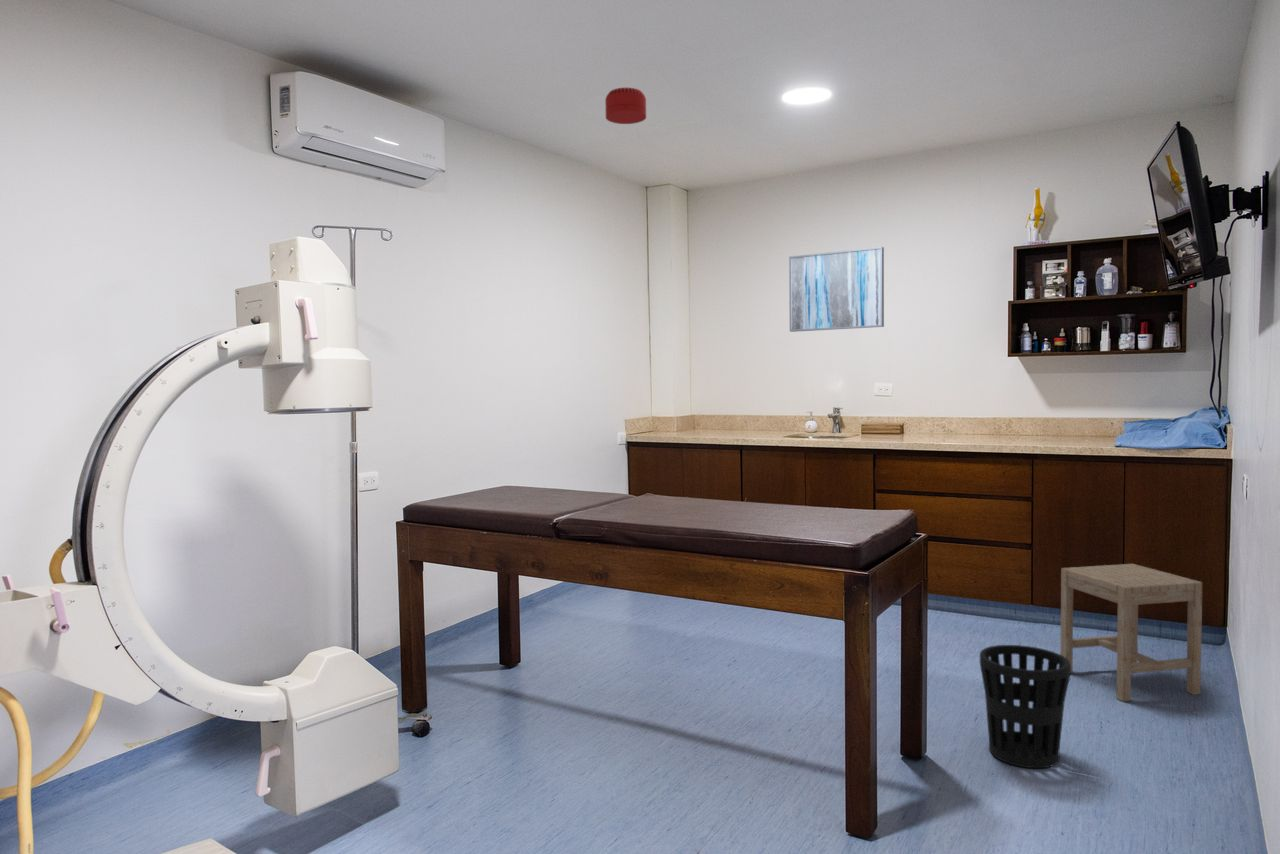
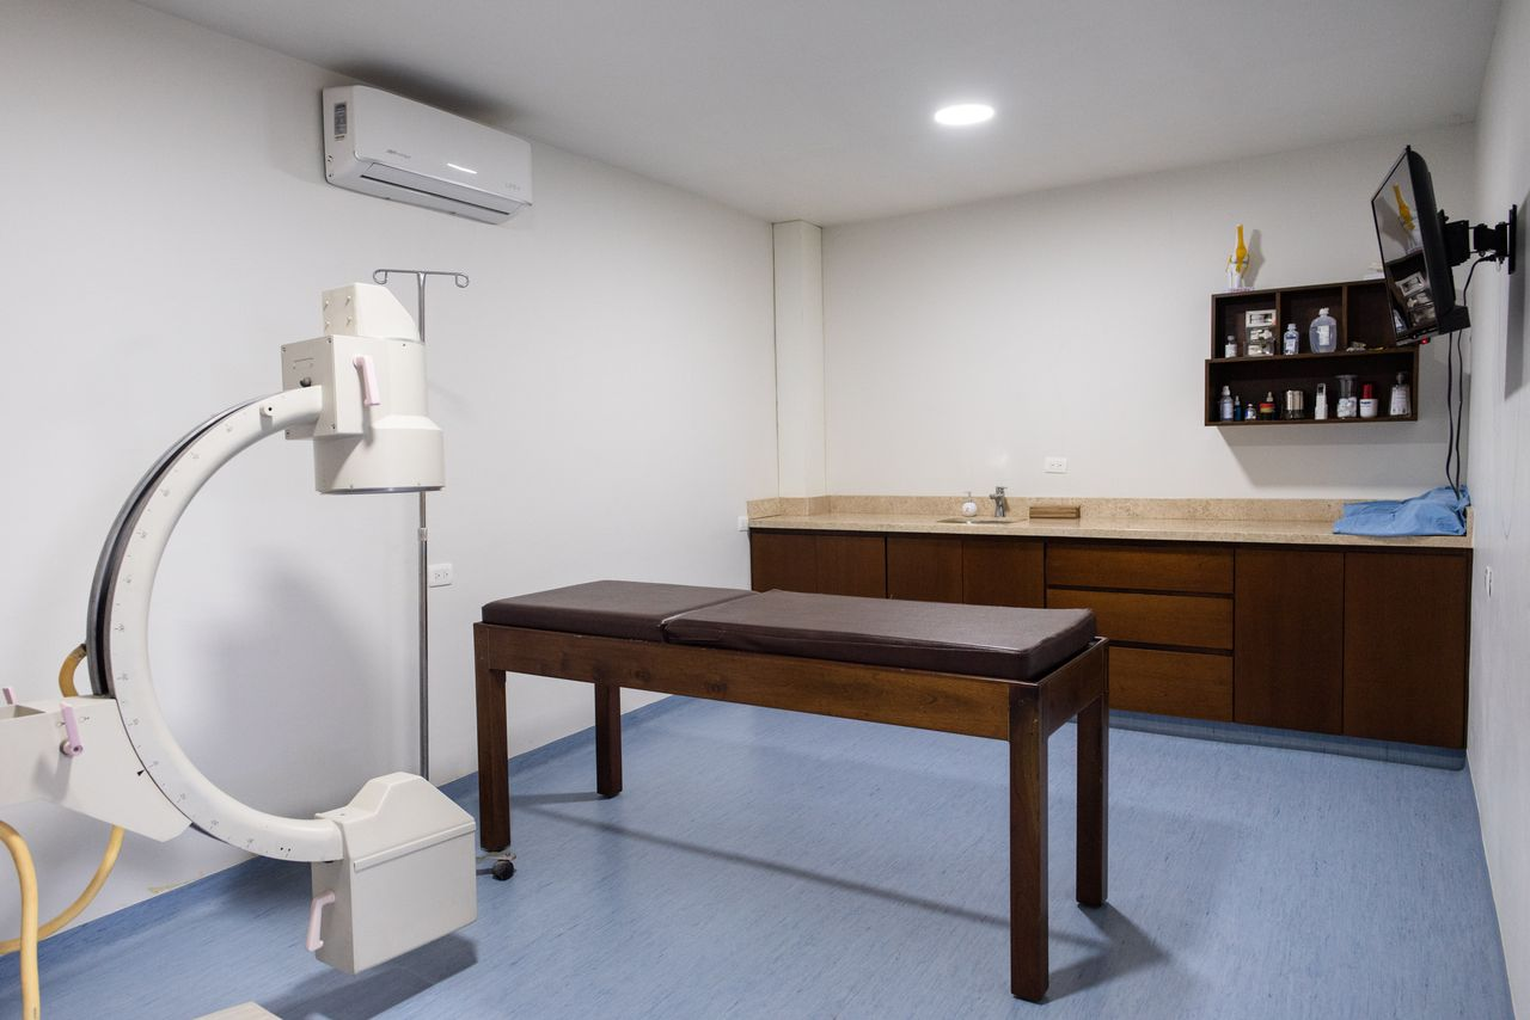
- stool [1059,563,1203,703]
- wall art [788,246,885,333]
- wastebasket [979,644,1071,769]
- smoke detector [604,87,647,125]
